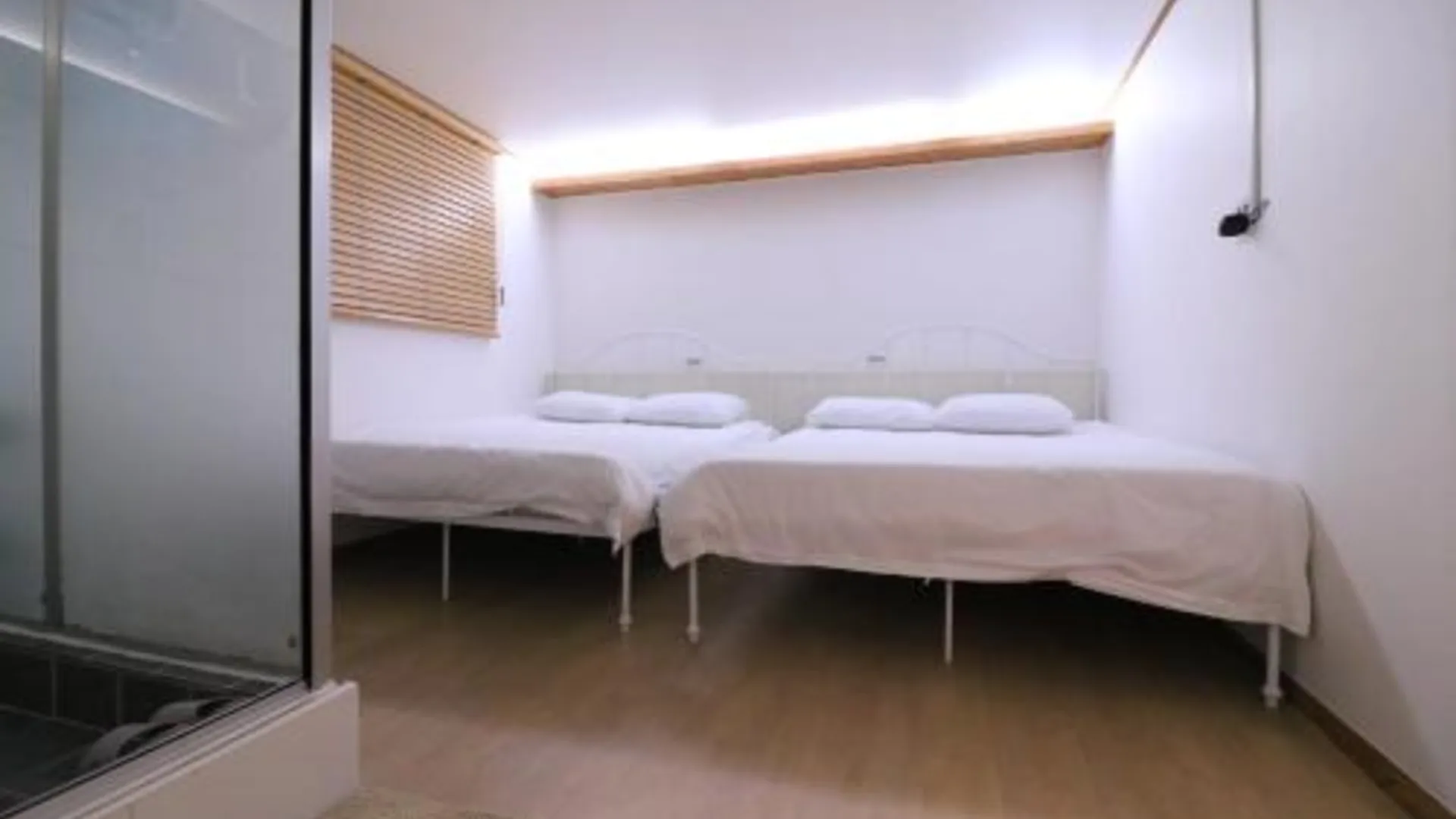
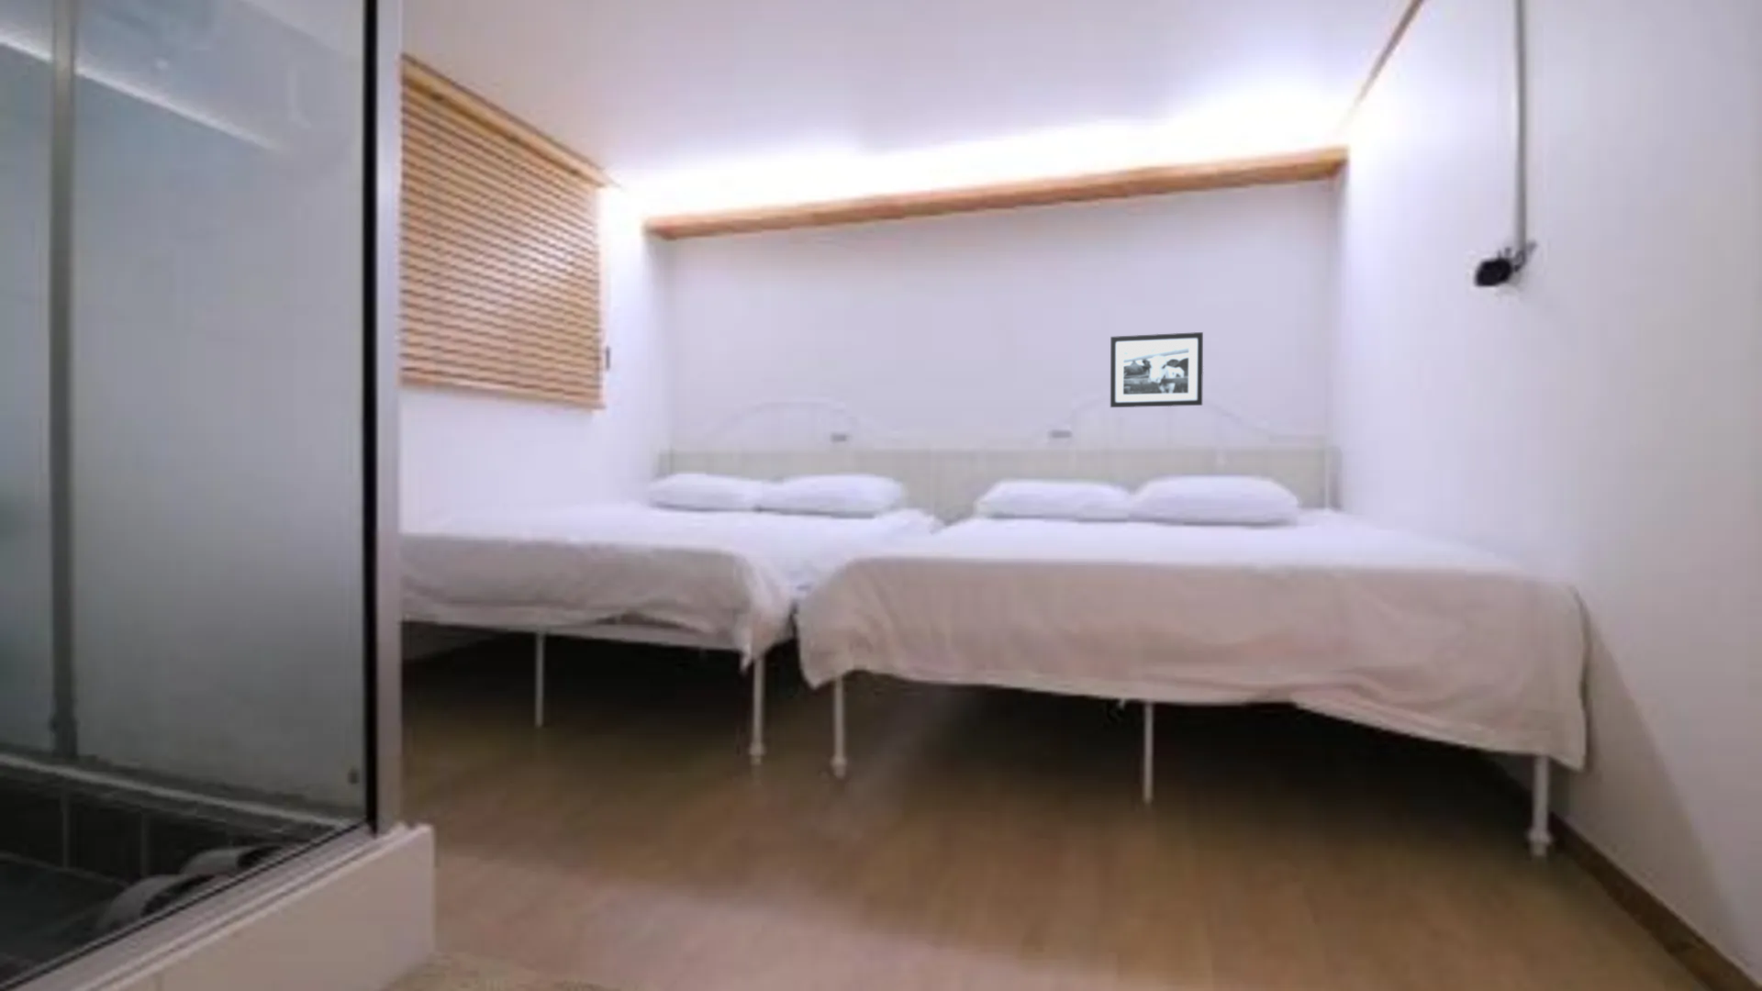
+ picture frame [1110,332,1204,408]
